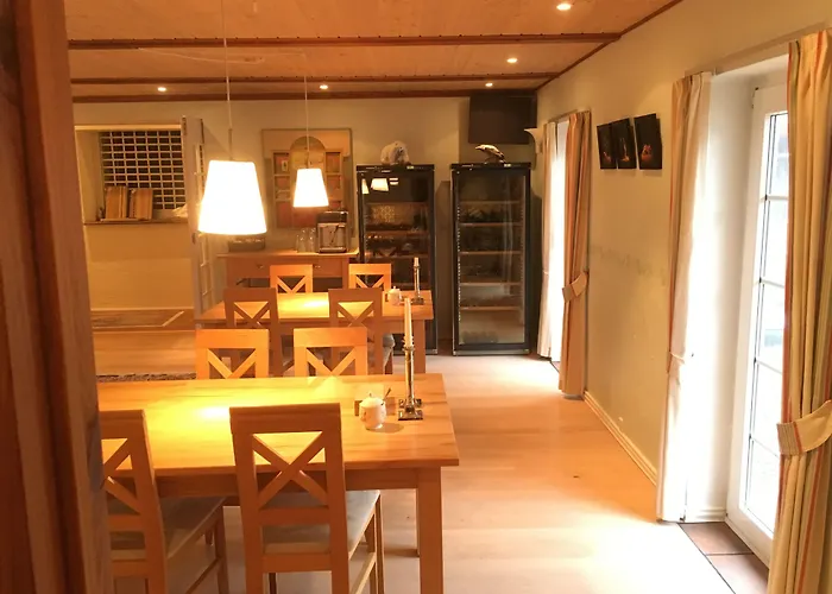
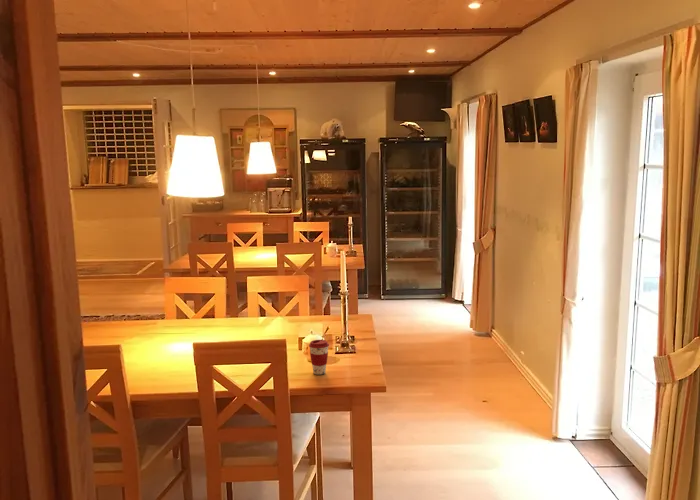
+ coffee cup [308,339,330,376]
